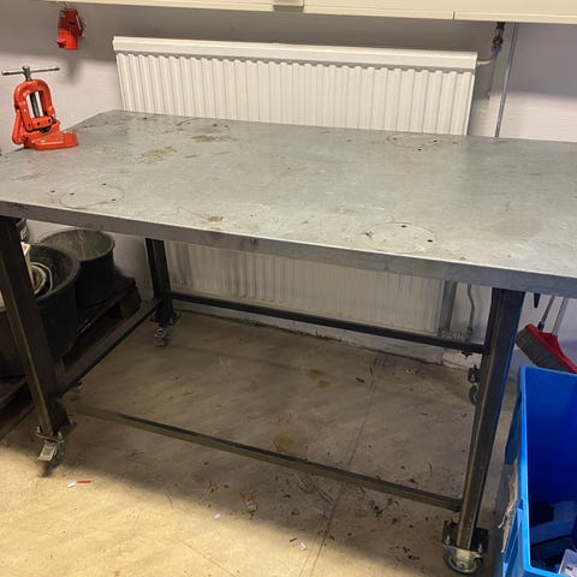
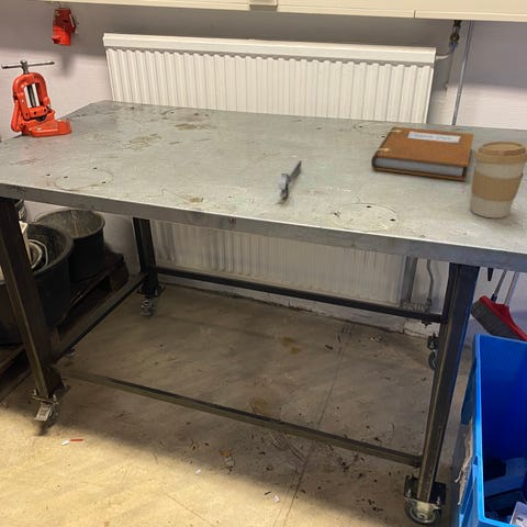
+ adjustable wrench [278,159,303,198]
+ notebook [370,126,475,181]
+ coffee cup [469,141,527,218]
